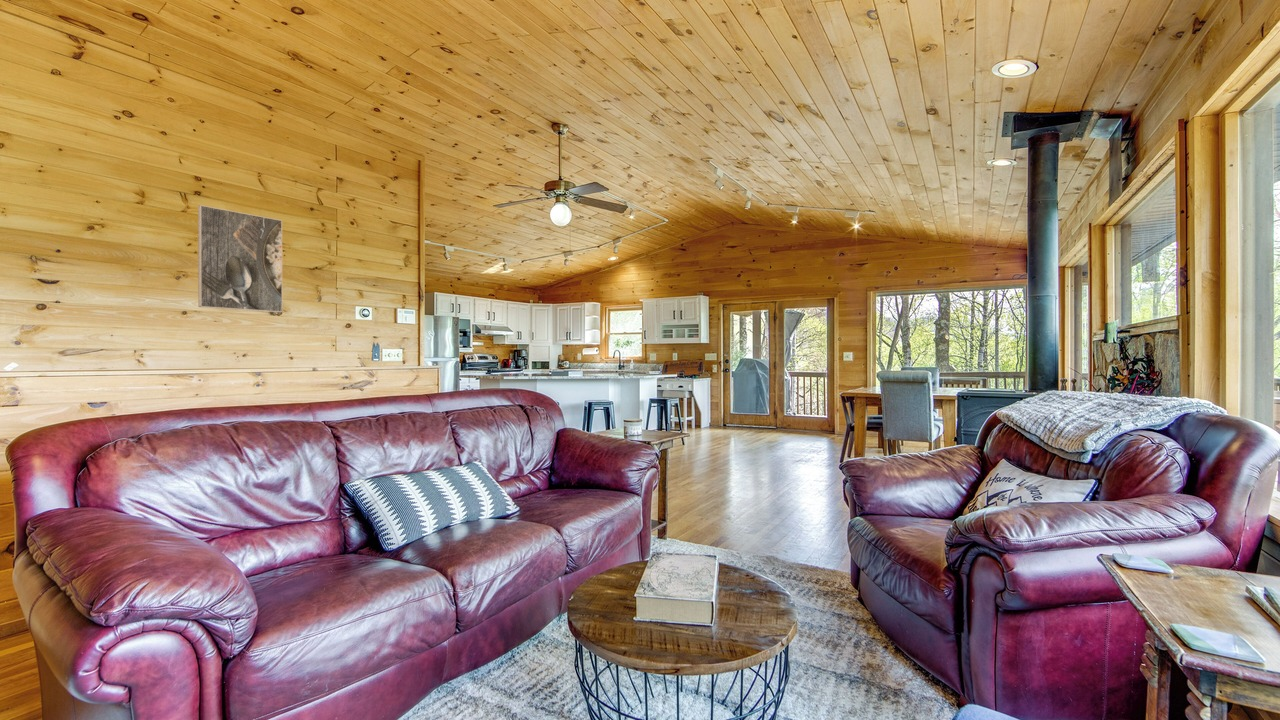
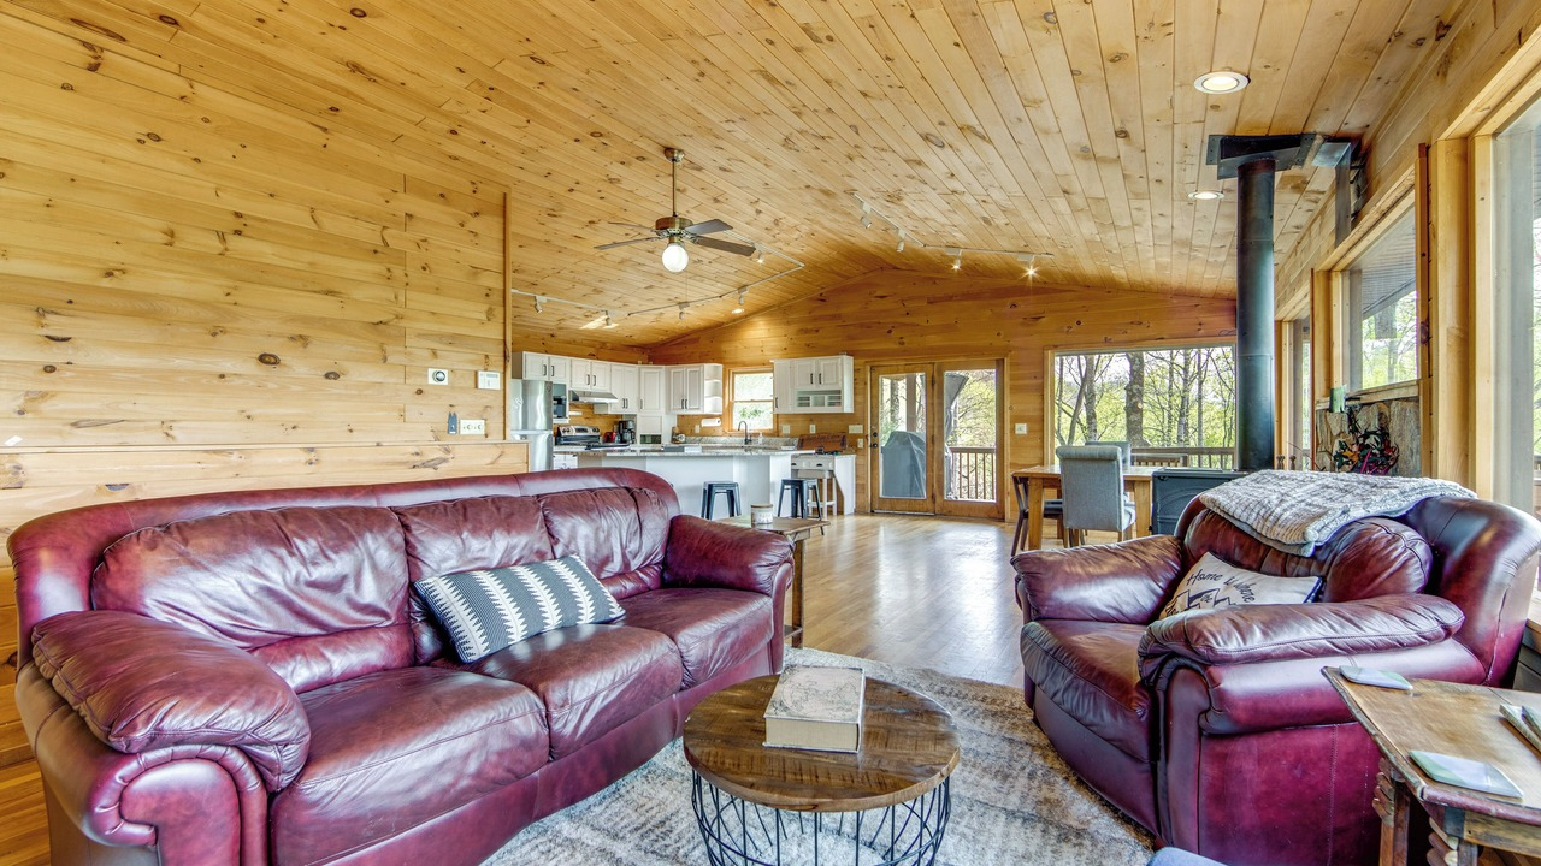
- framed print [197,204,283,313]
